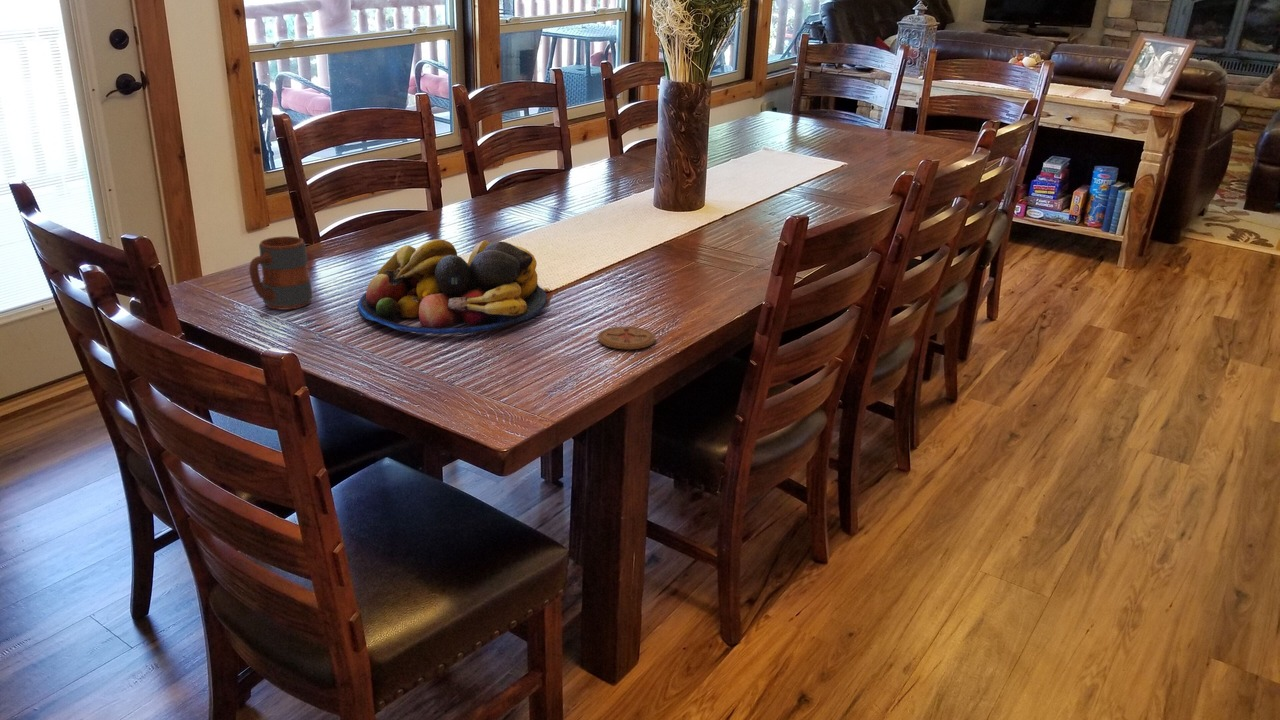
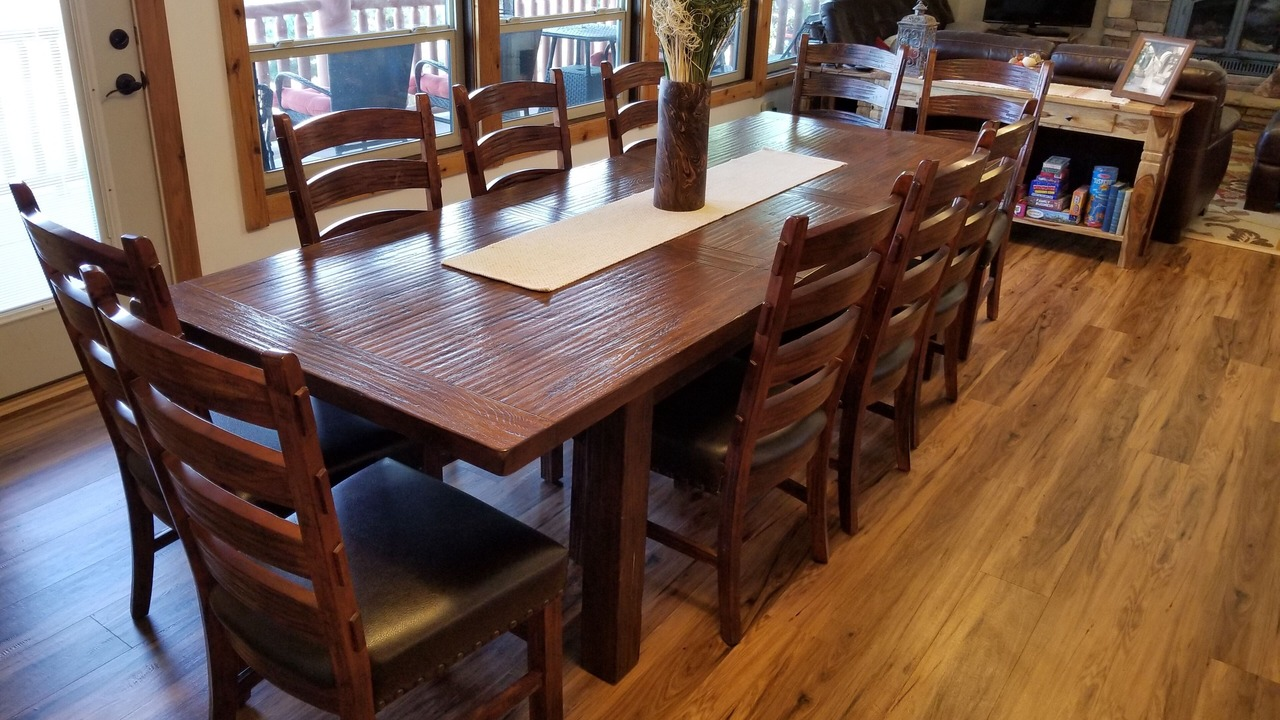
- coaster [597,326,656,350]
- fruit bowl [357,238,548,335]
- mug [248,235,313,311]
